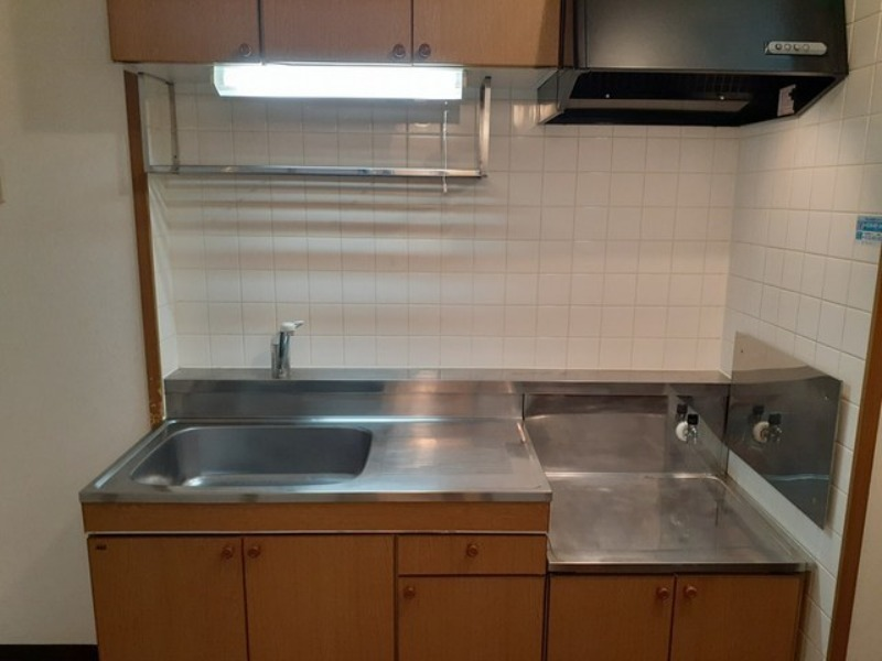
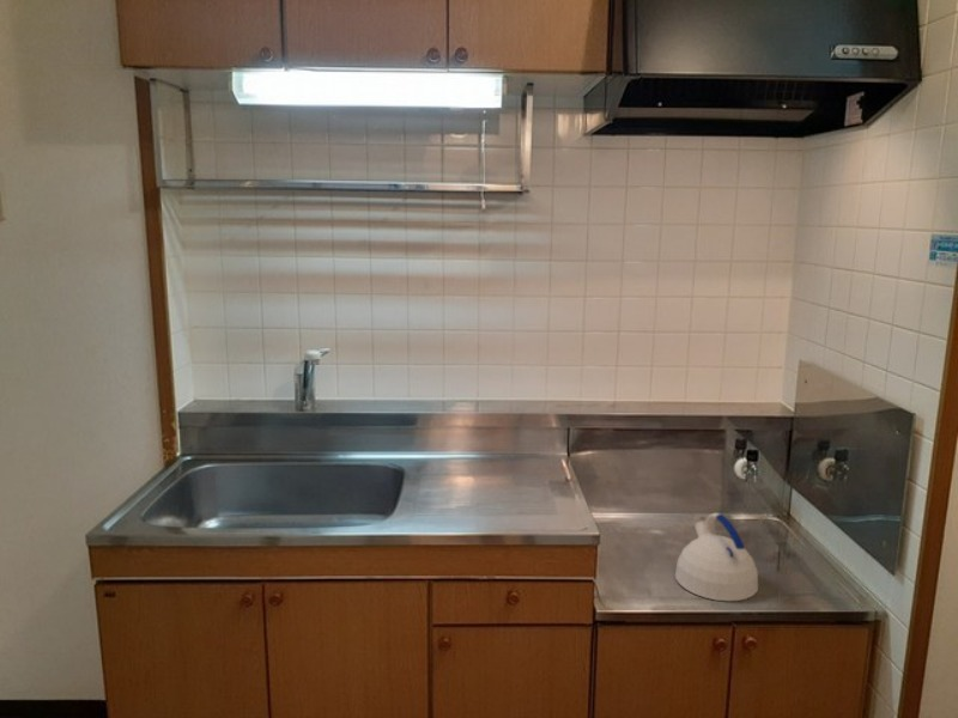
+ kettle [674,512,759,602]
